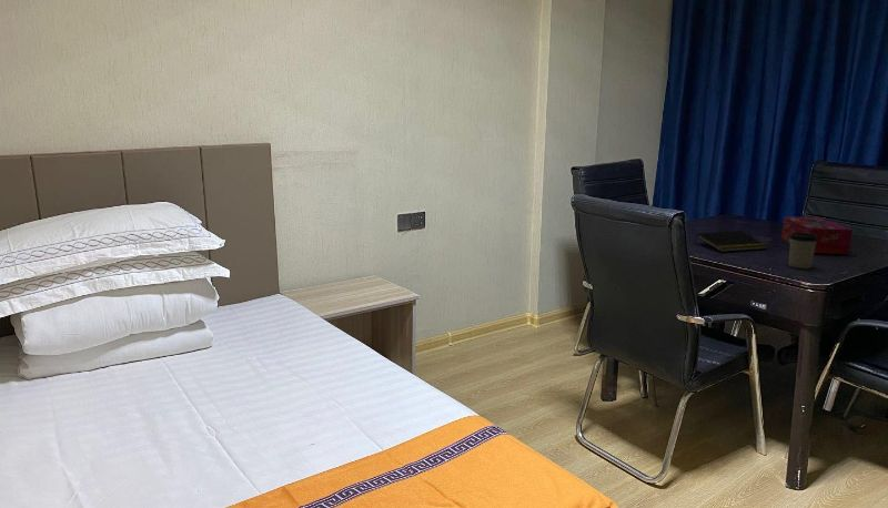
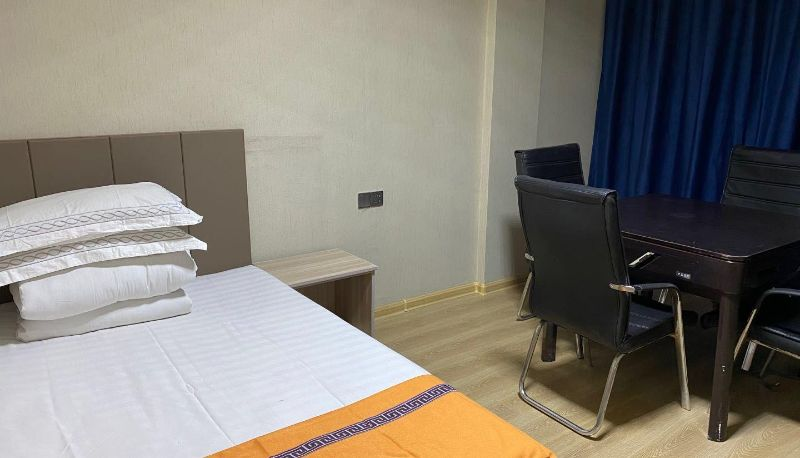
- notepad [694,230,769,253]
- cup [788,233,818,270]
- tissue box [780,215,854,255]
